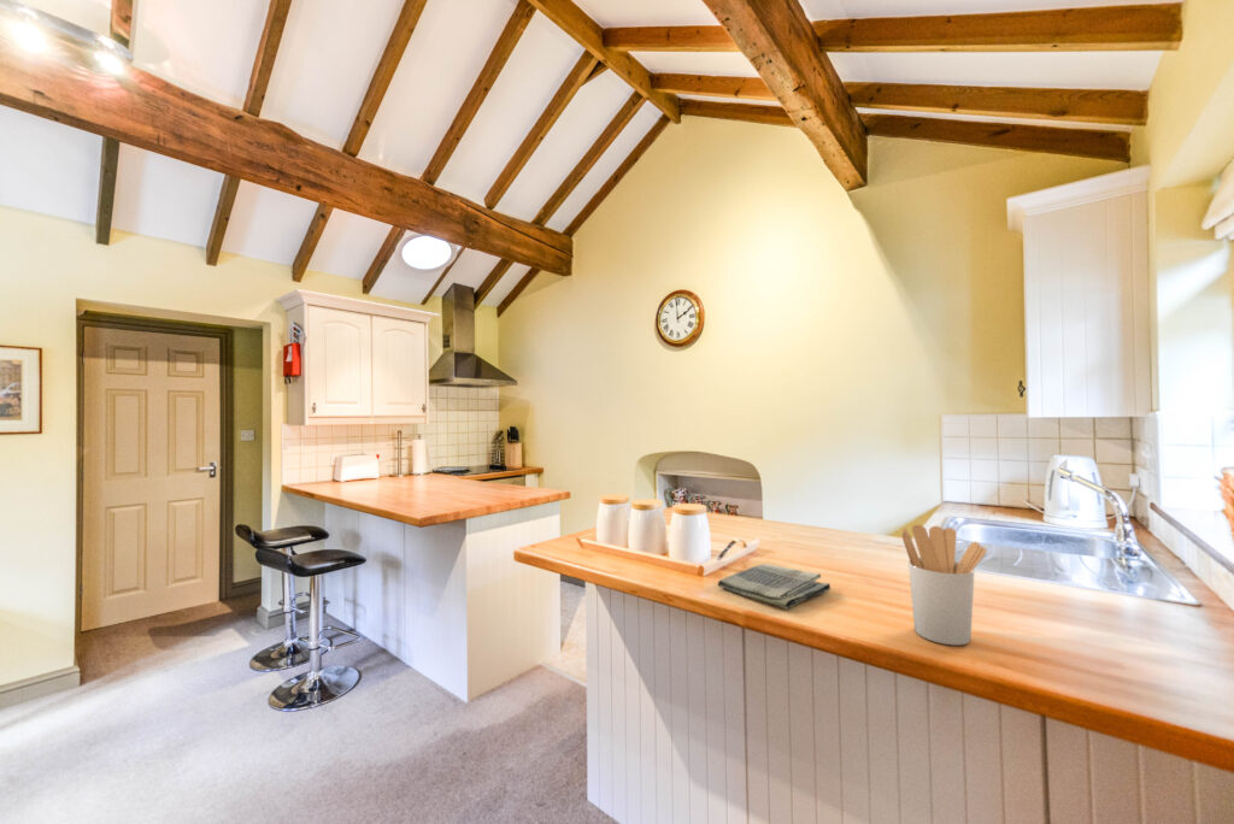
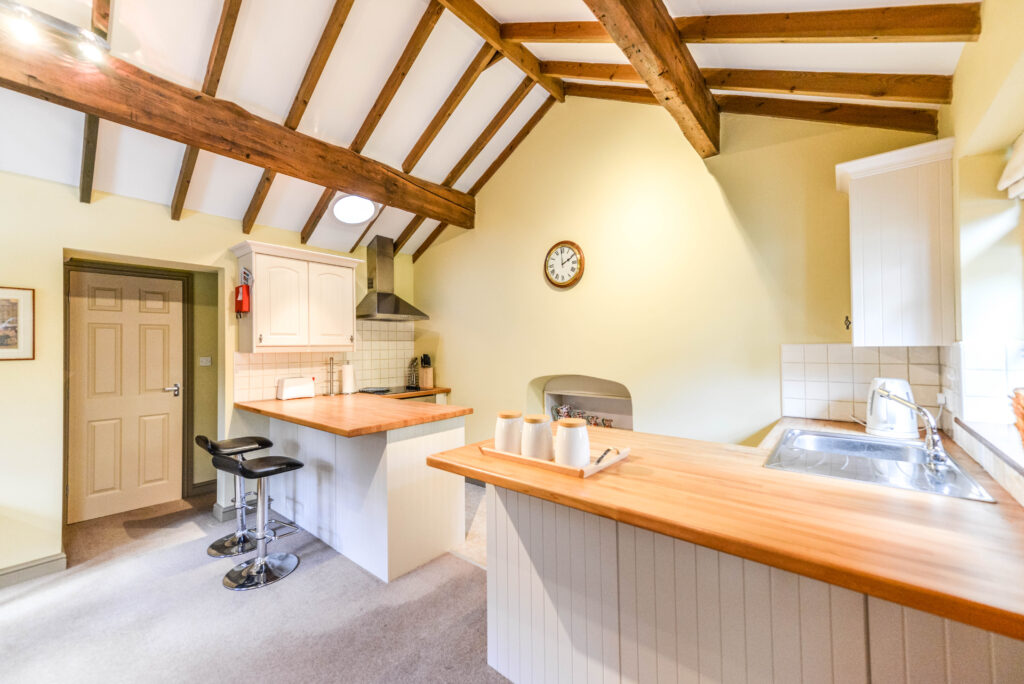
- utensil holder [901,524,987,646]
- dish towel [717,563,832,611]
